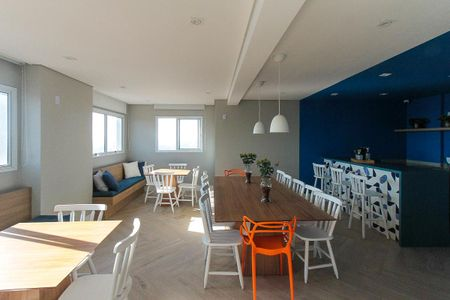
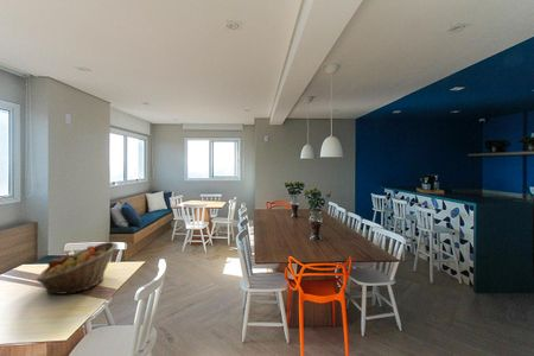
+ fruit basket [36,241,119,295]
